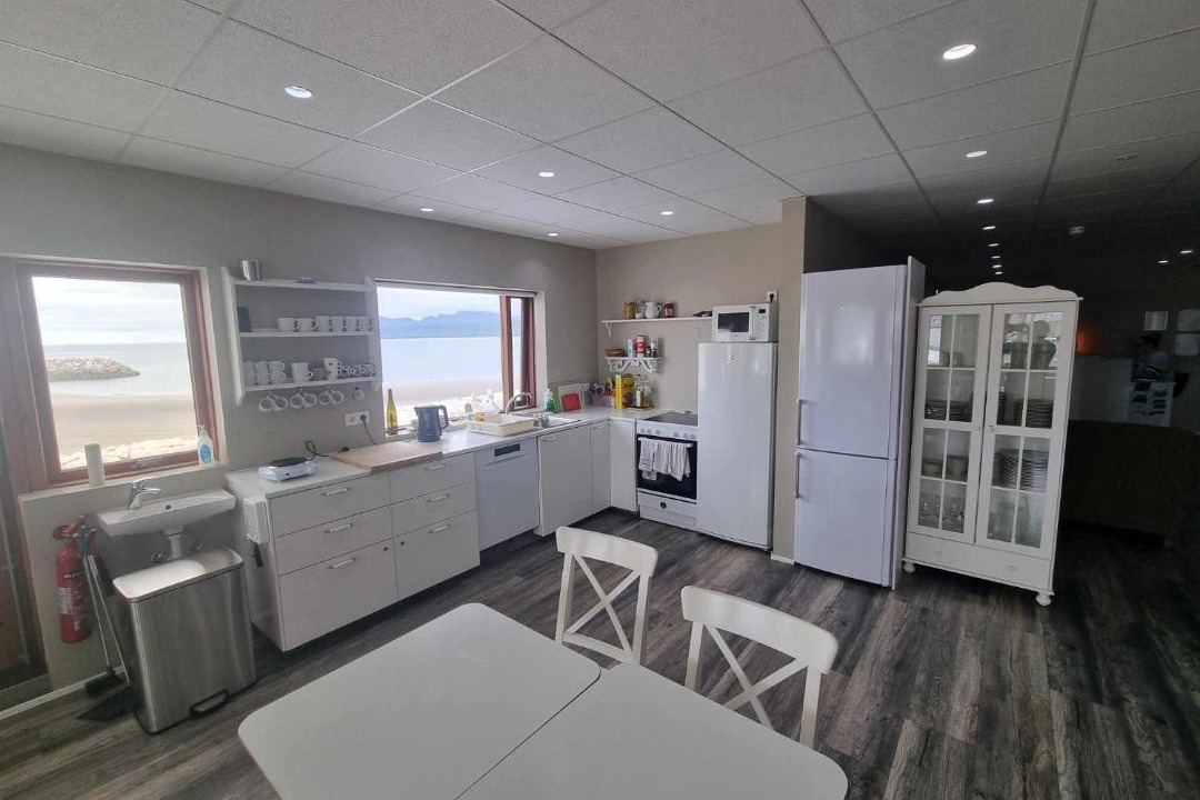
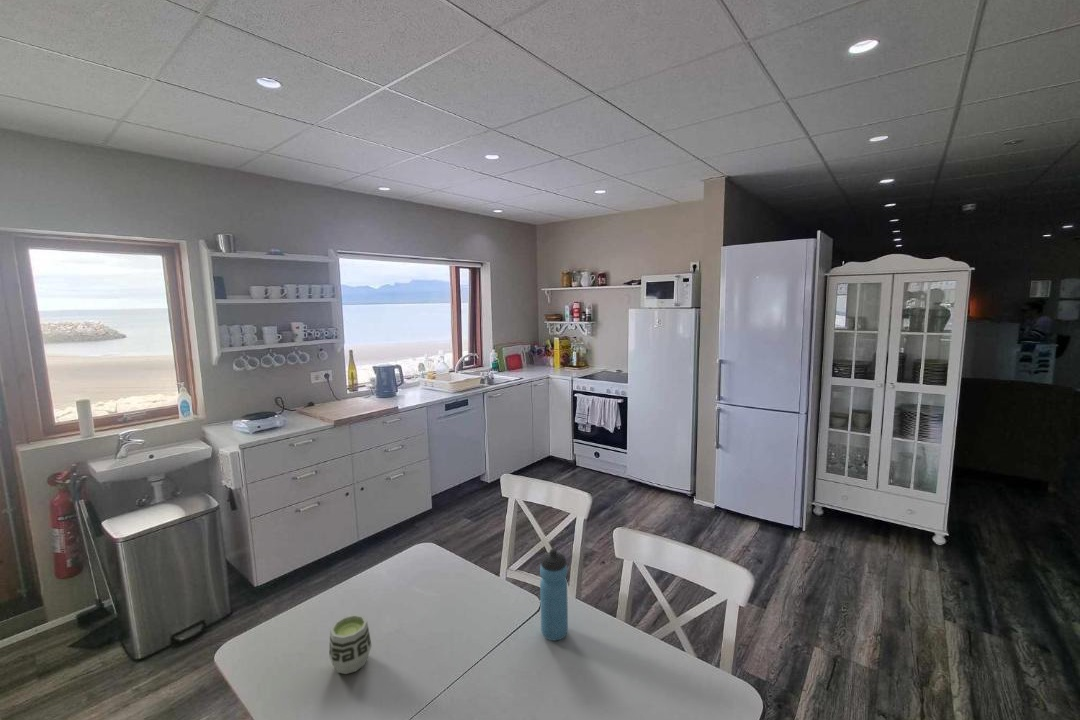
+ water bottle [539,548,569,642]
+ cup [328,613,373,675]
